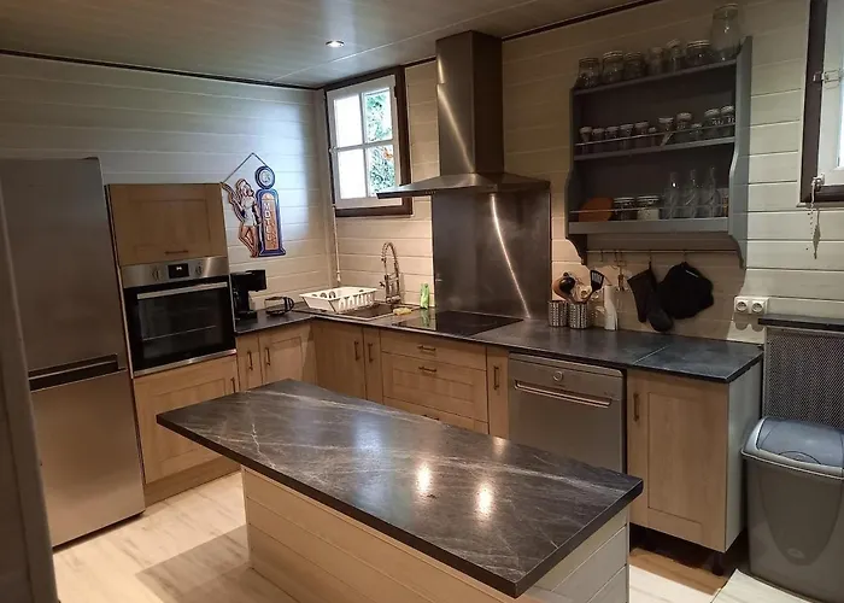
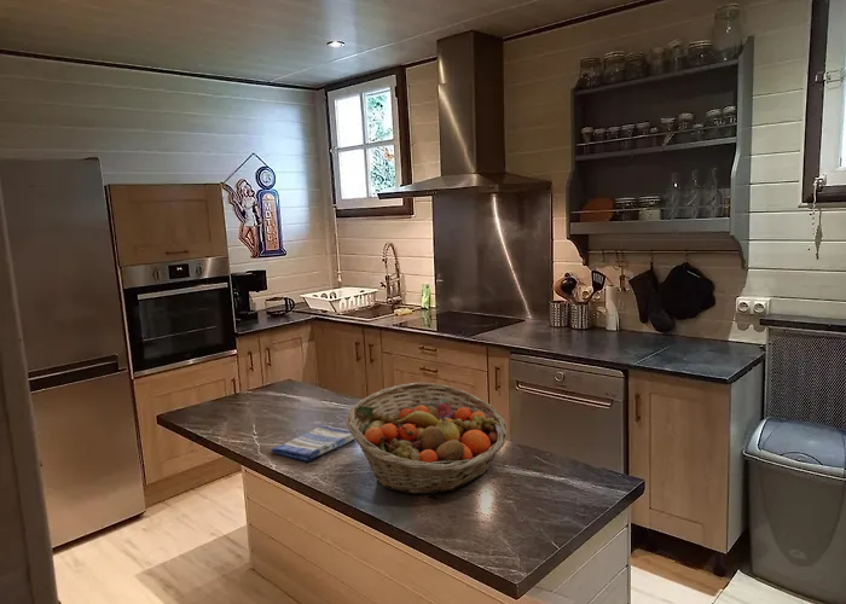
+ fruit basket [344,382,509,495]
+ dish towel [270,424,355,463]
